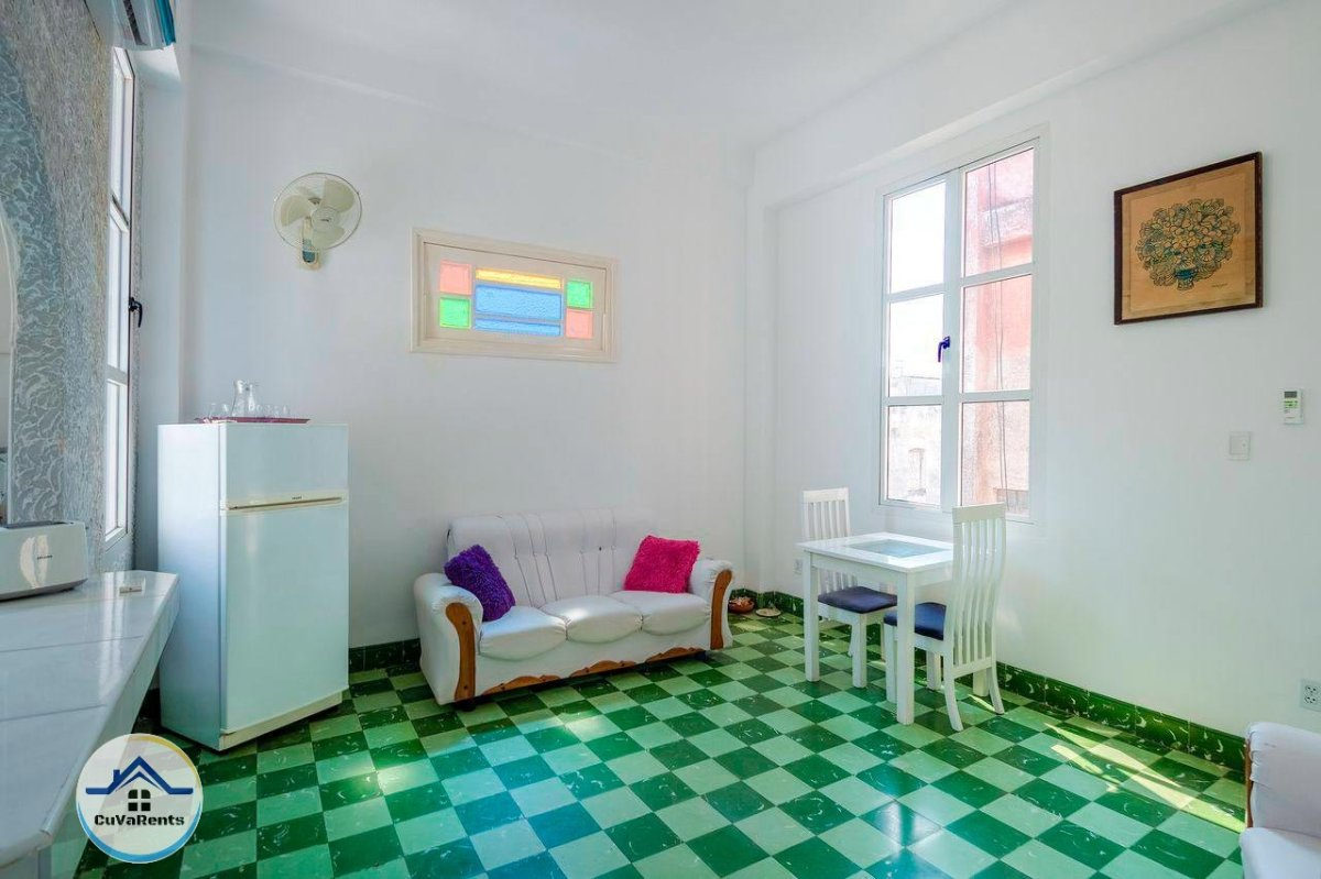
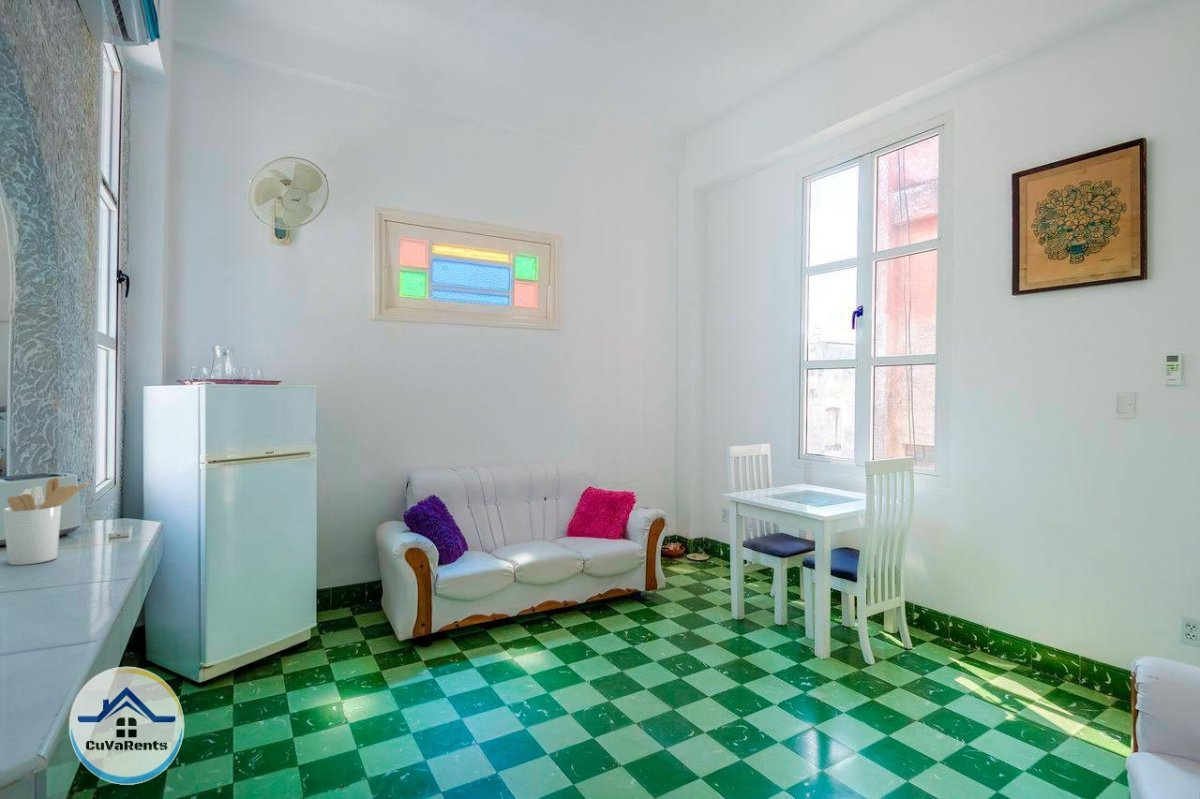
+ utensil holder [2,477,88,566]
